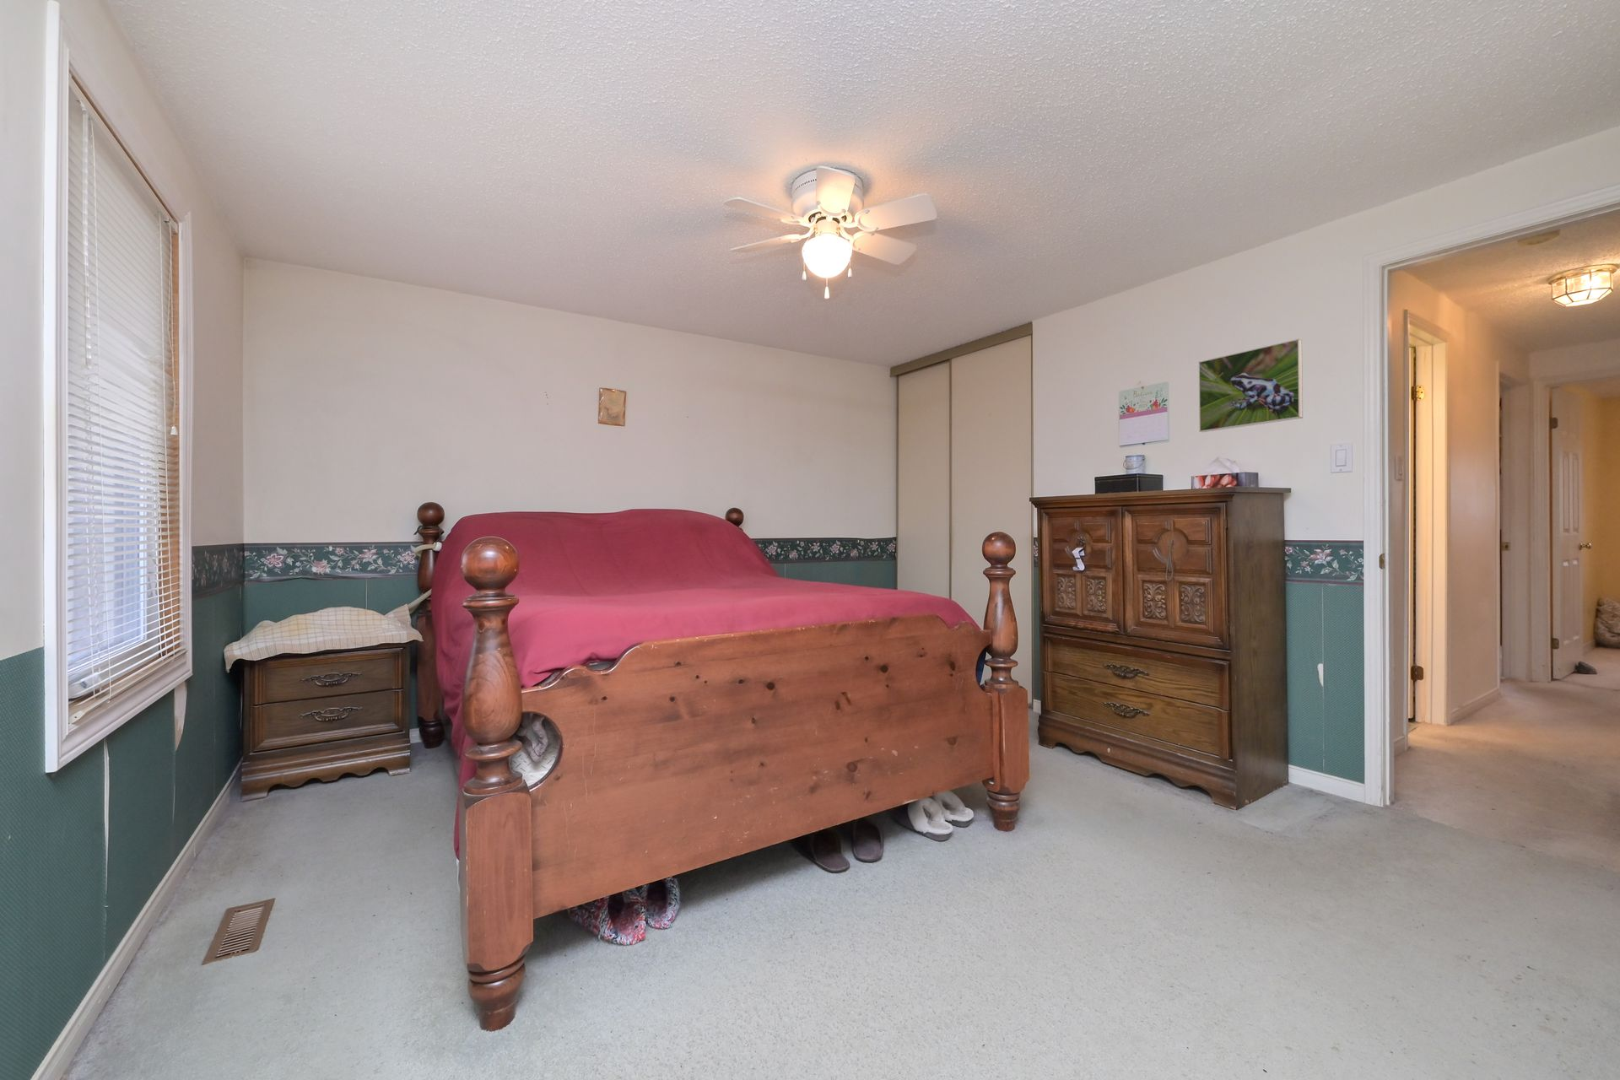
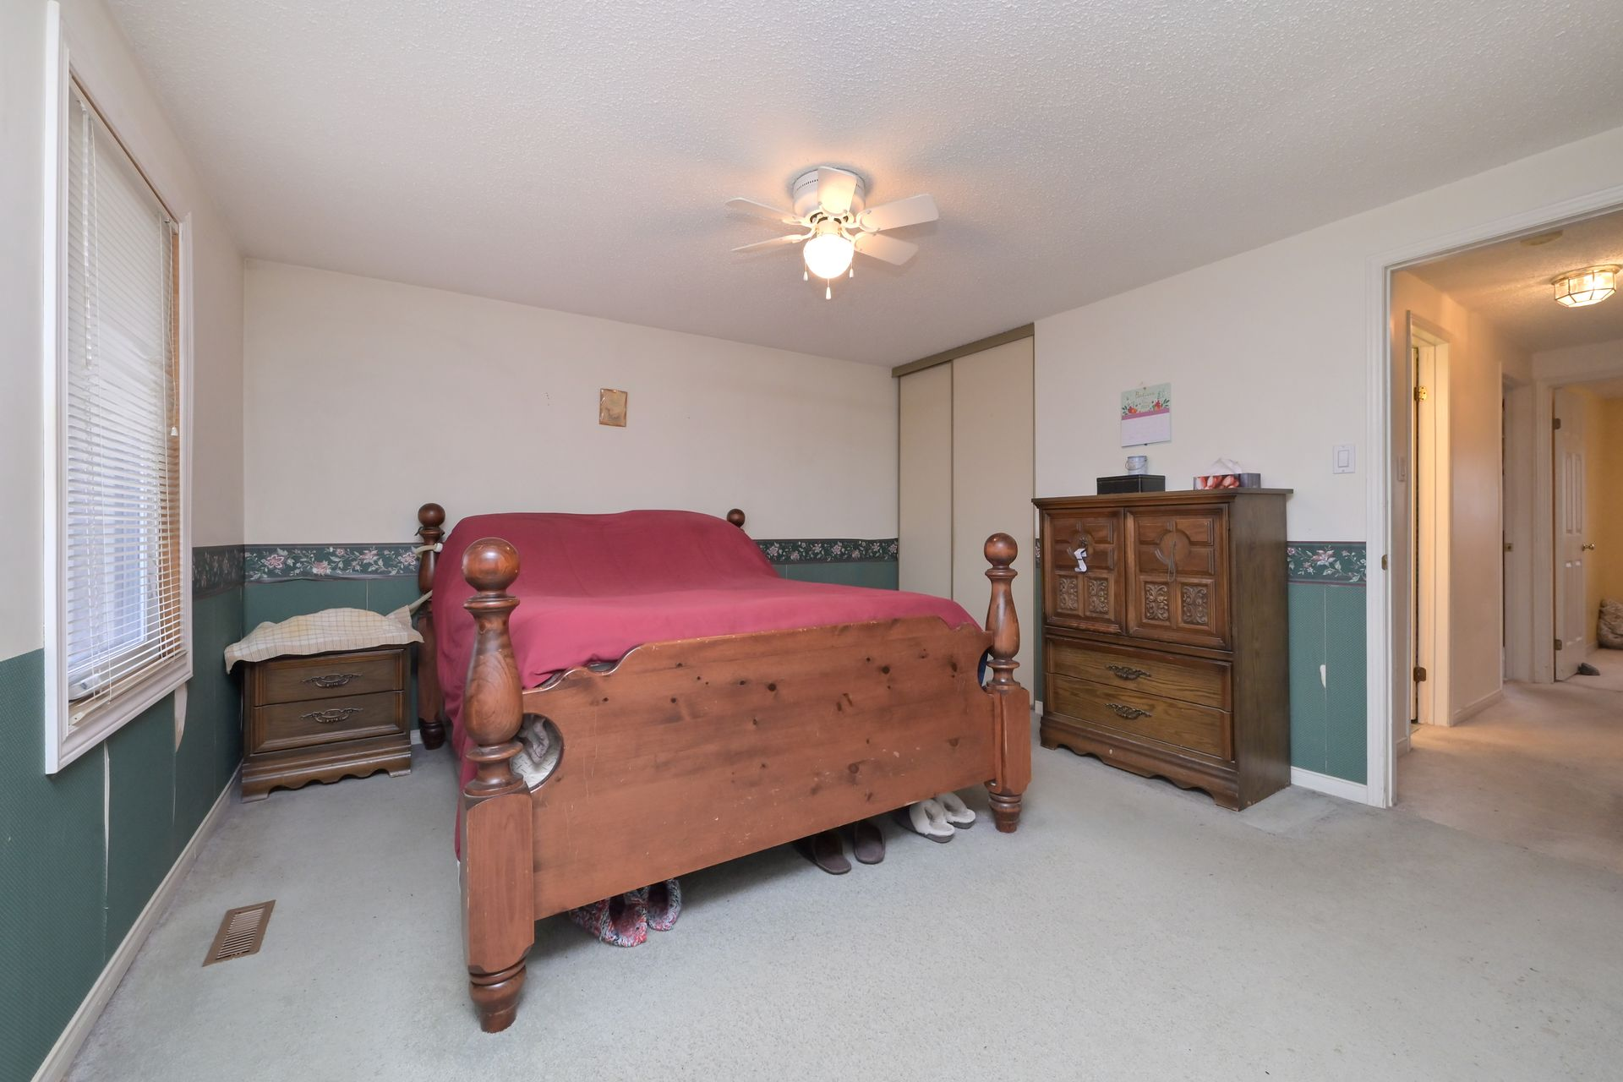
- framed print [1198,339,1304,433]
